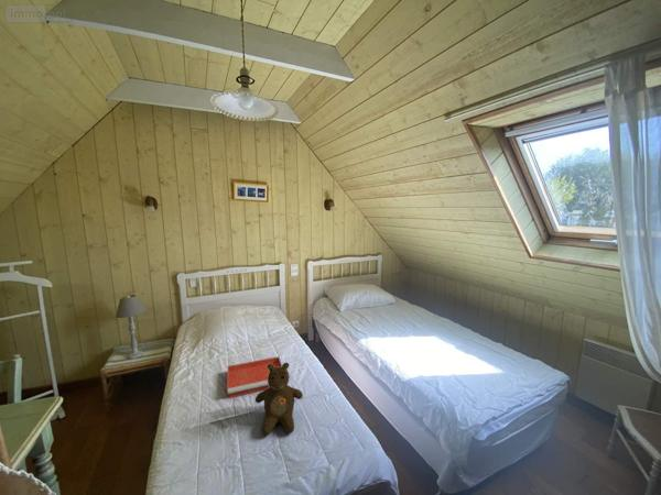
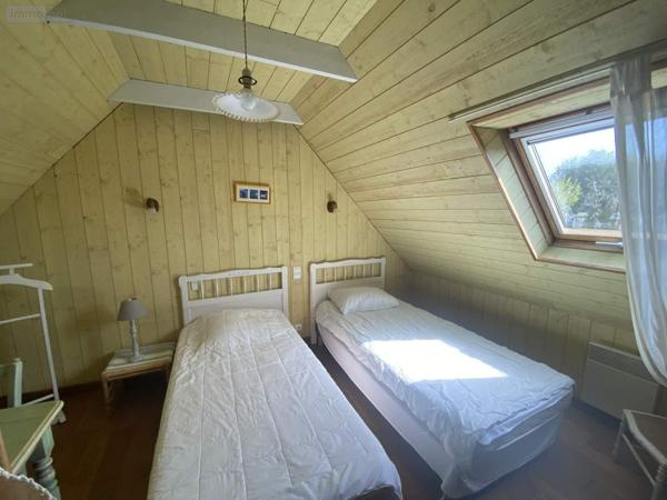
- tray [226,355,283,399]
- teddy bear [254,362,304,437]
